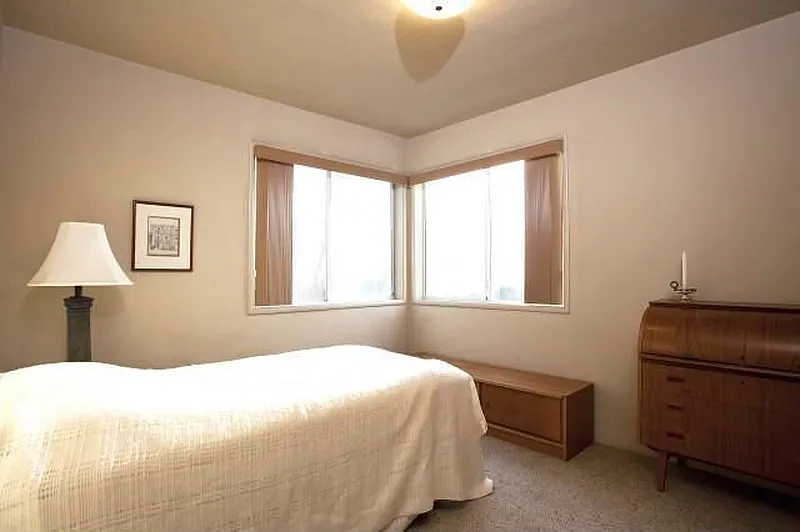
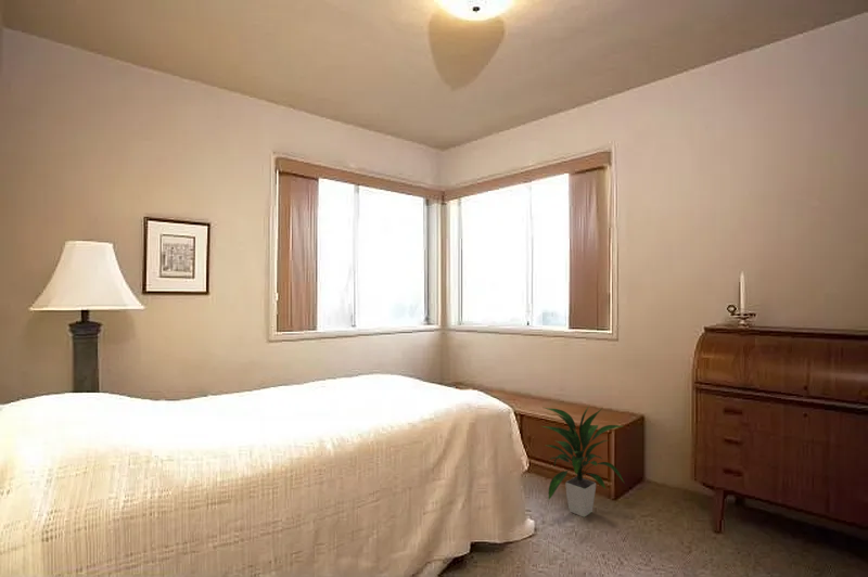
+ indoor plant [541,407,626,518]
